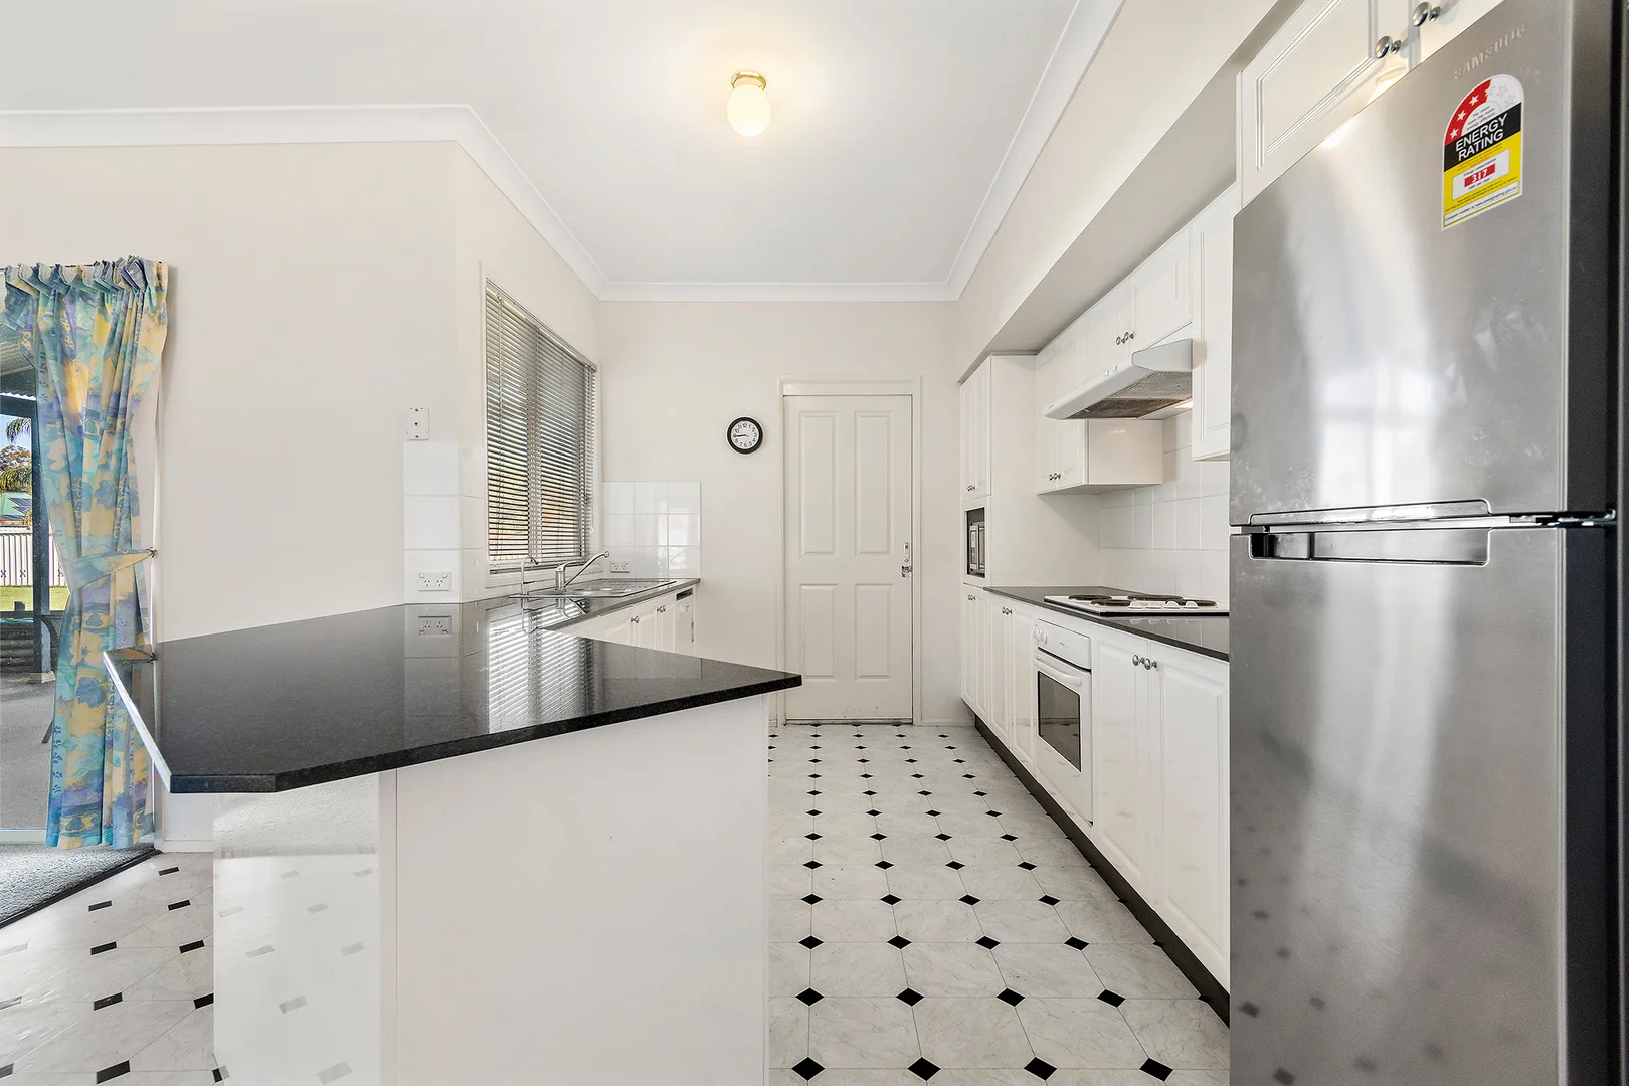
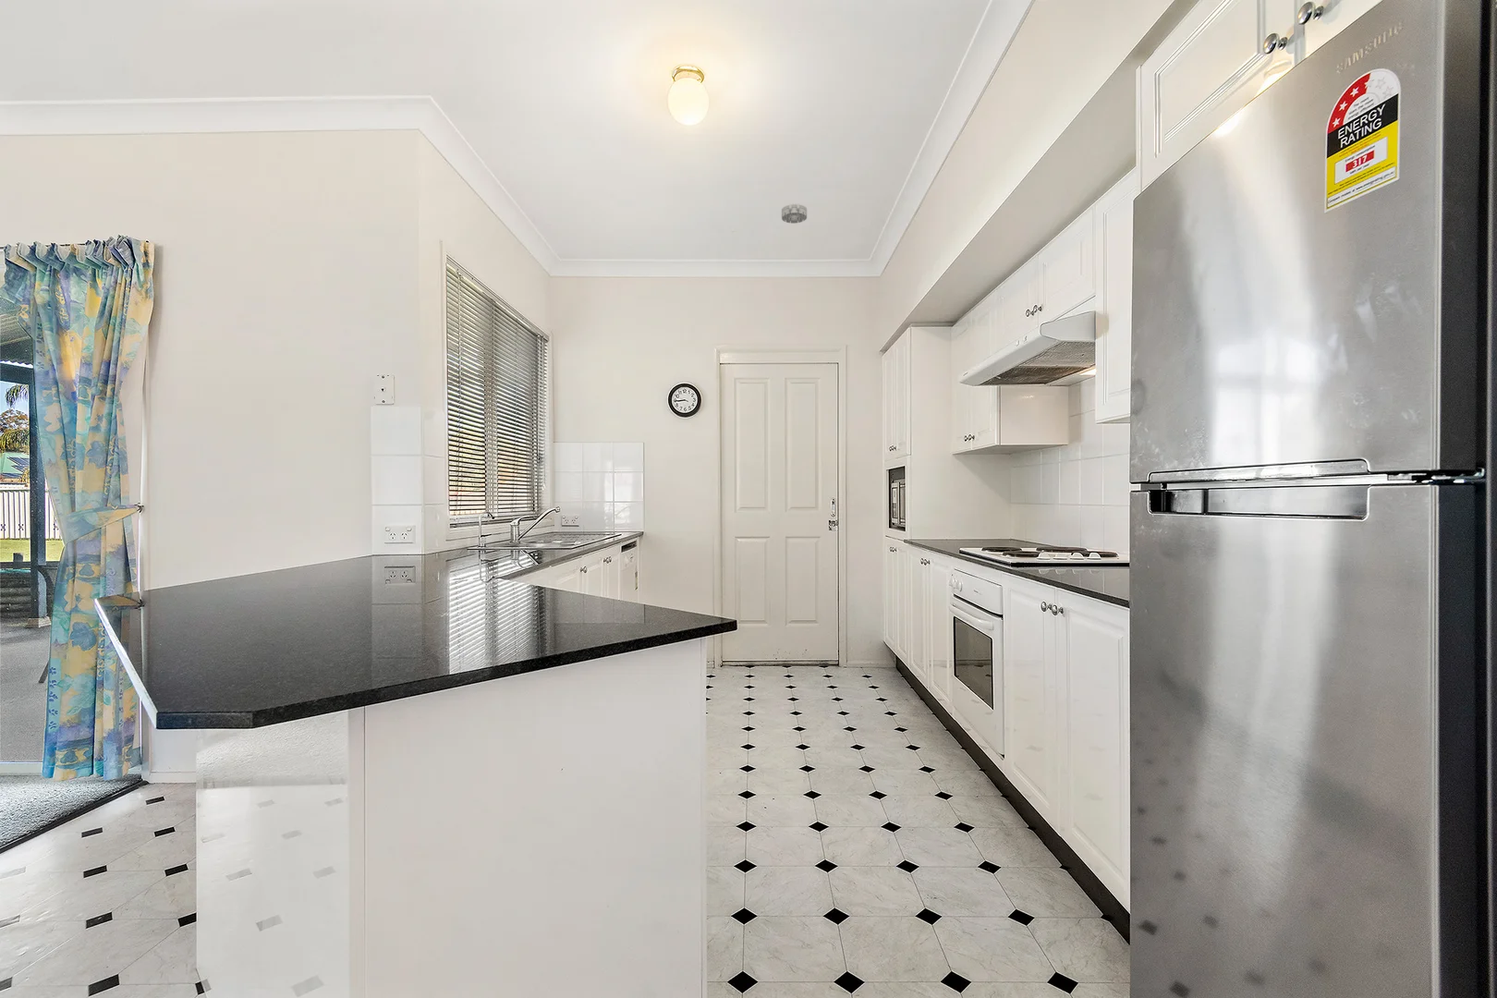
+ smoke detector [781,204,808,225]
